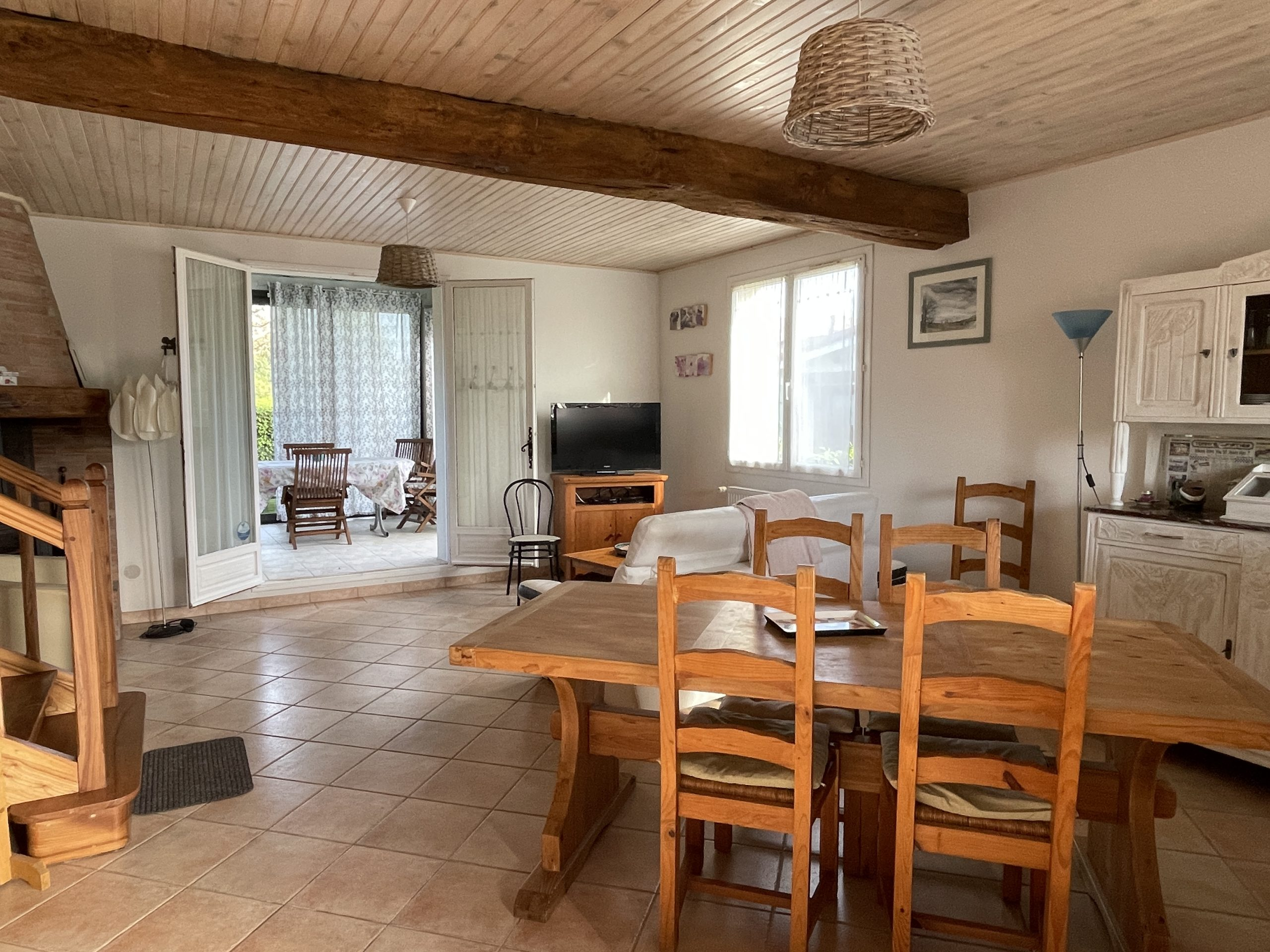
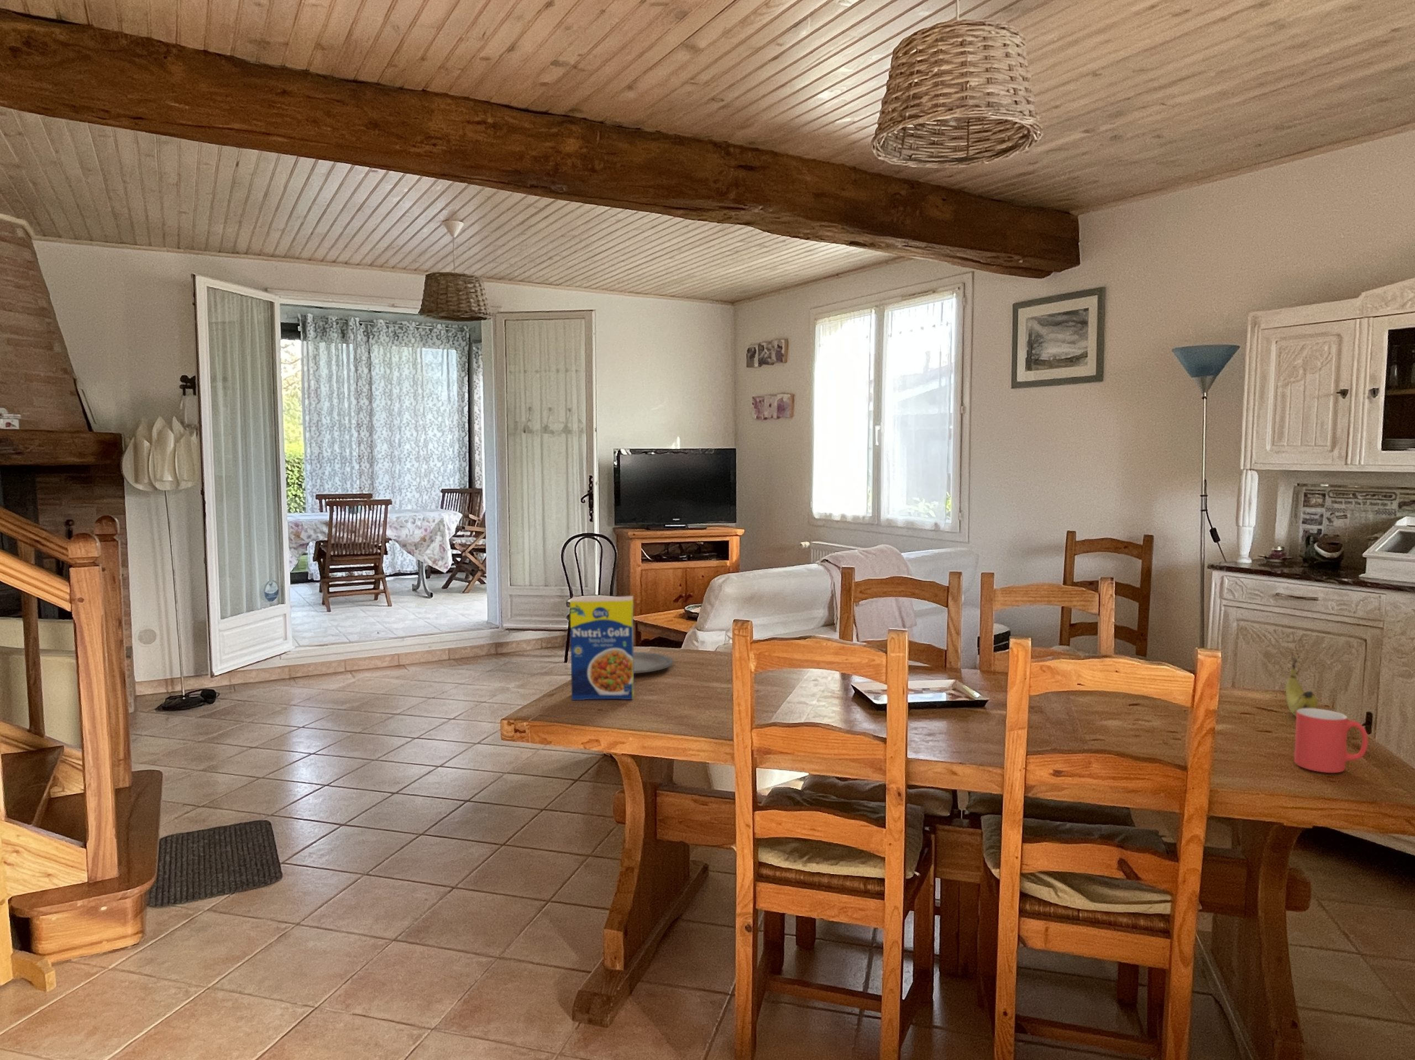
+ legume [569,596,635,700]
+ plate [634,651,674,674]
+ fruit [1285,655,1318,717]
+ mug [1294,708,1368,774]
